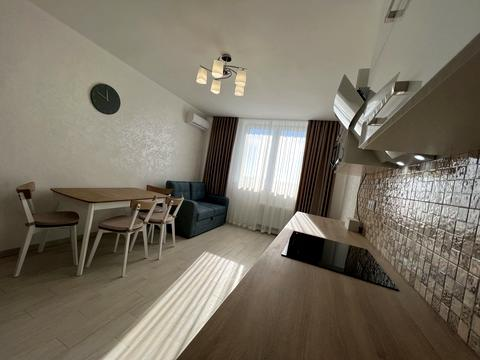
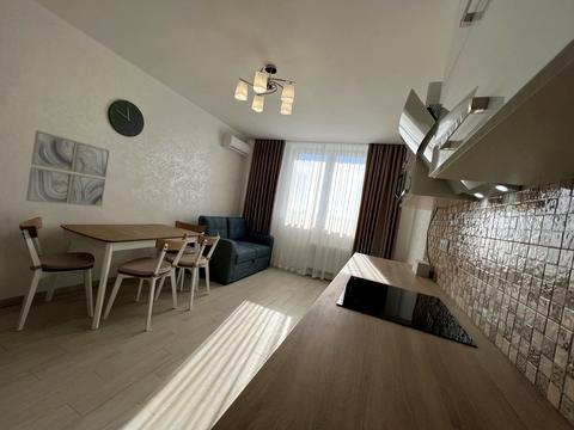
+ wall art [25,129,111,208]
